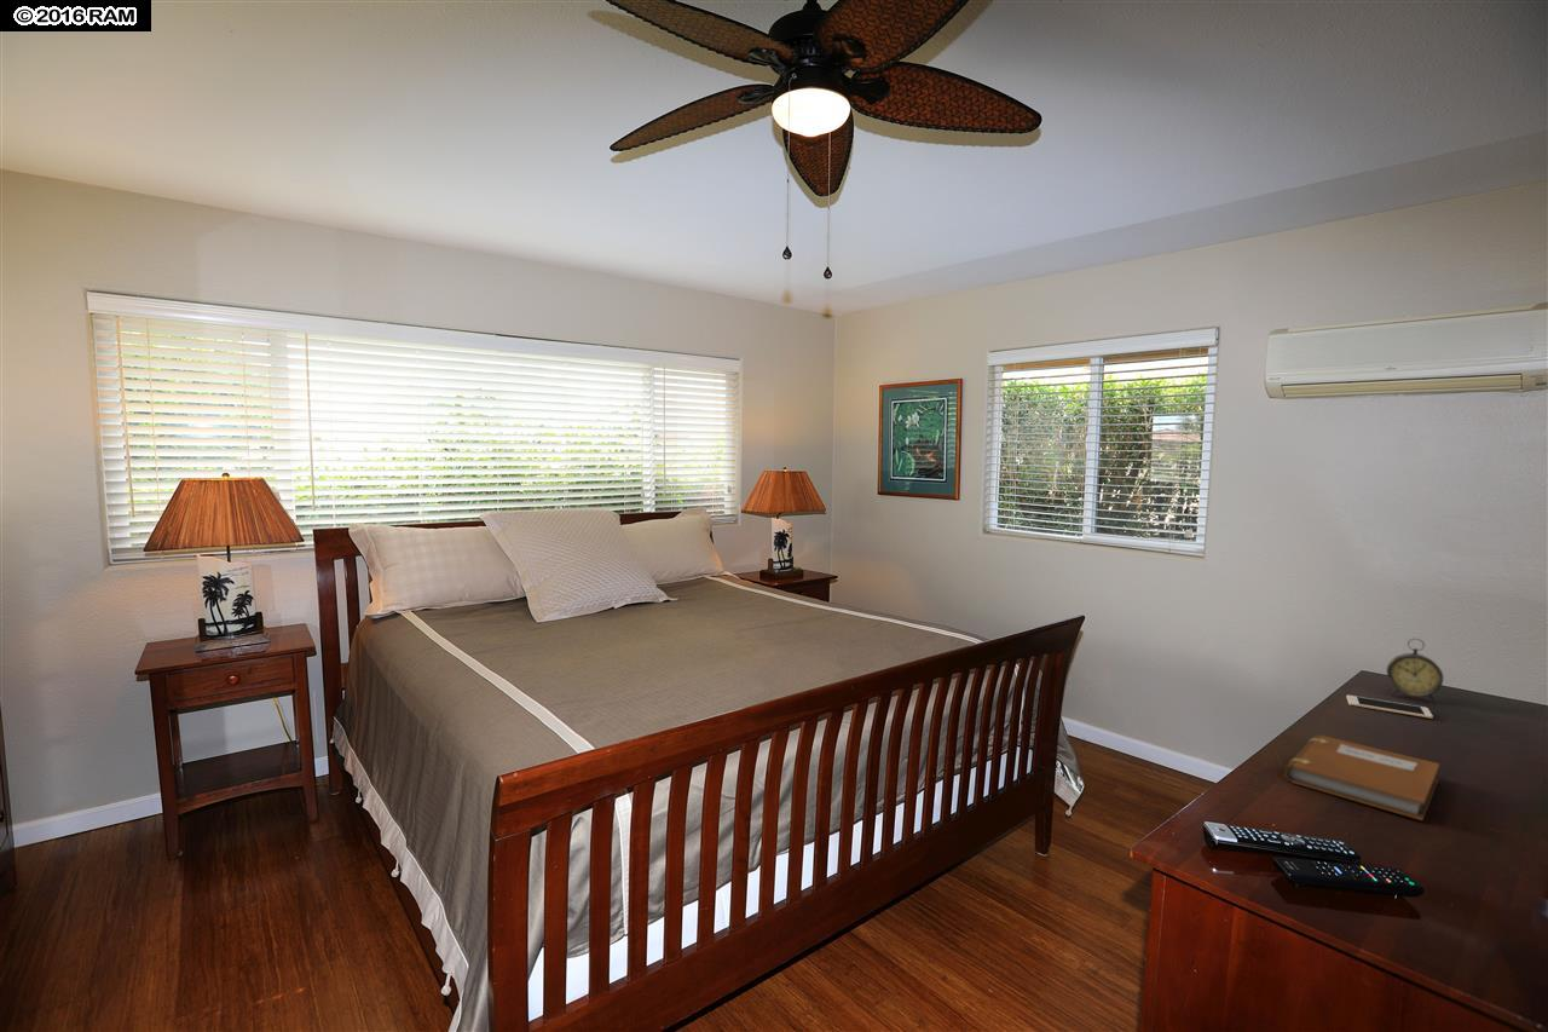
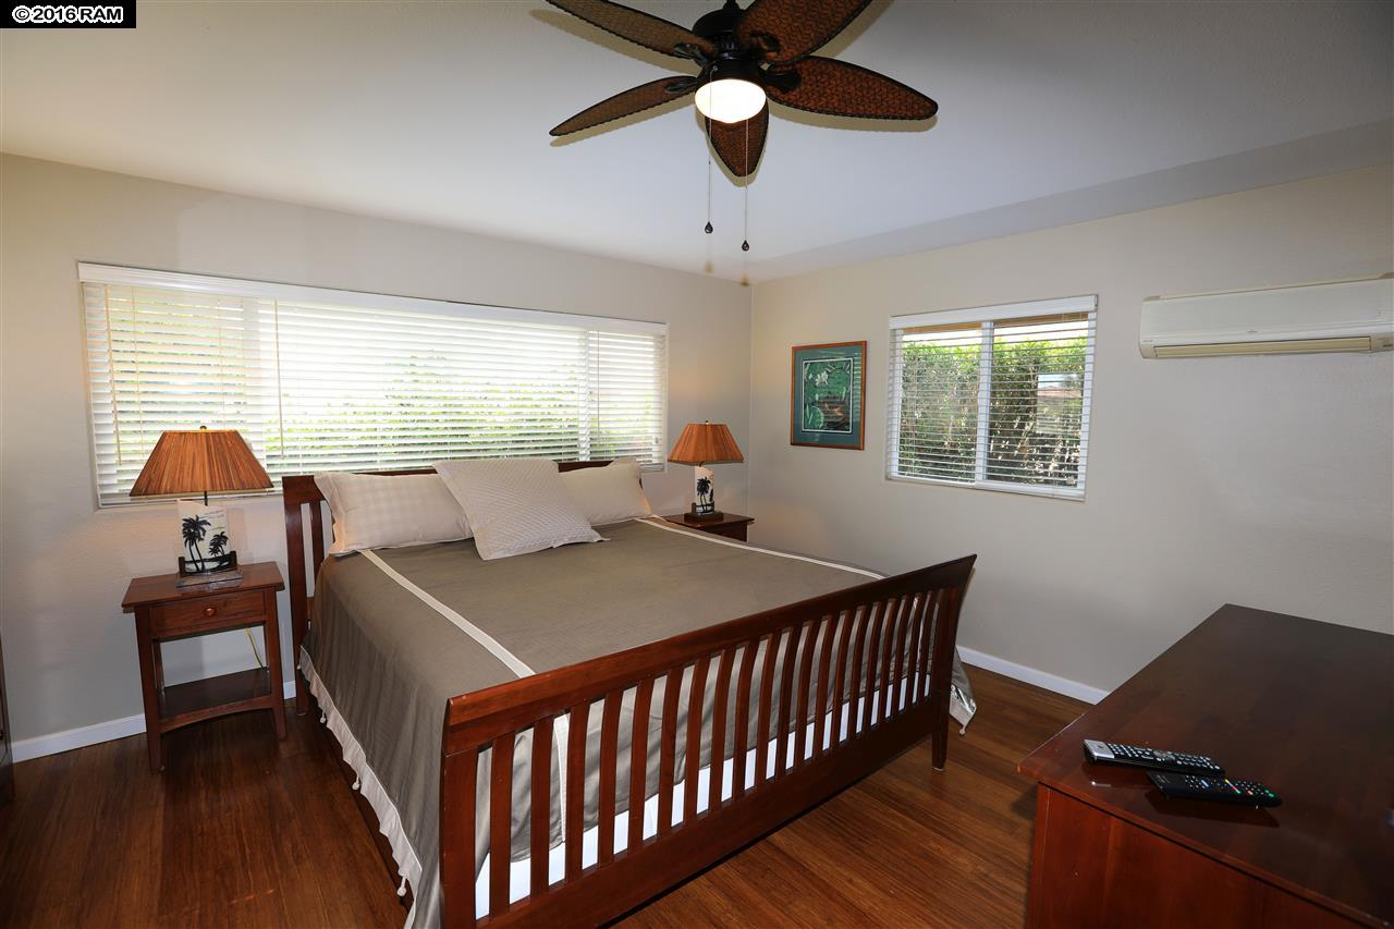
- alarm clock [1386,638,1444,703]
- cell phone [1346,694,1434,720]
- notebook [1283,734,1440,821]
